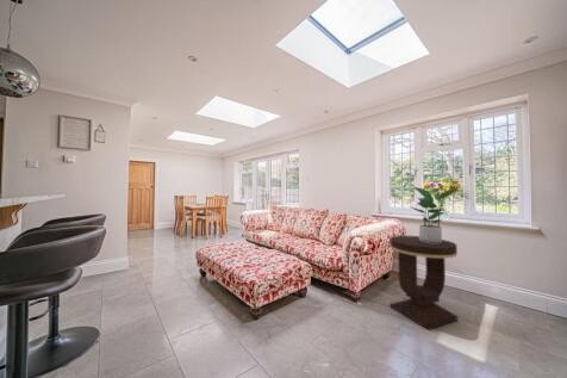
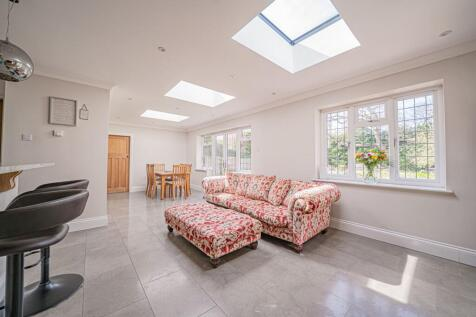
- potted plant [411,186,459,243]
- side table [390,235,459,330]
